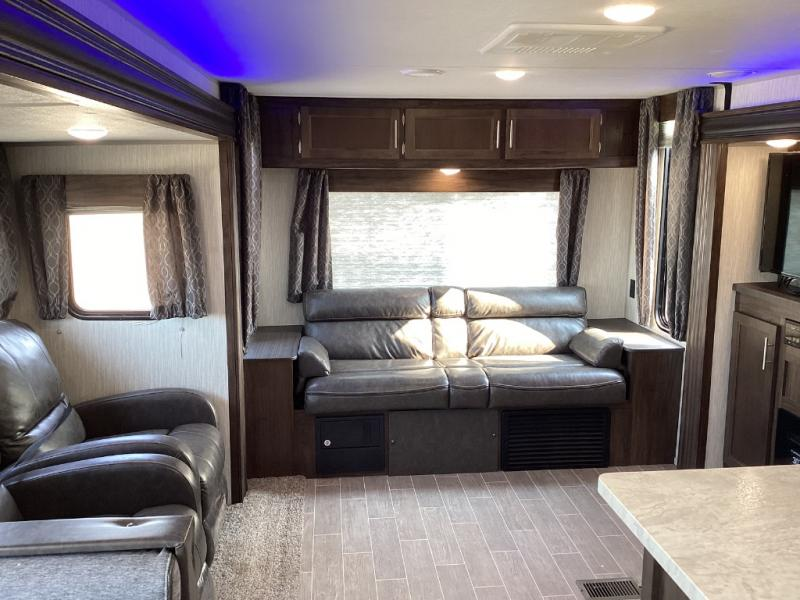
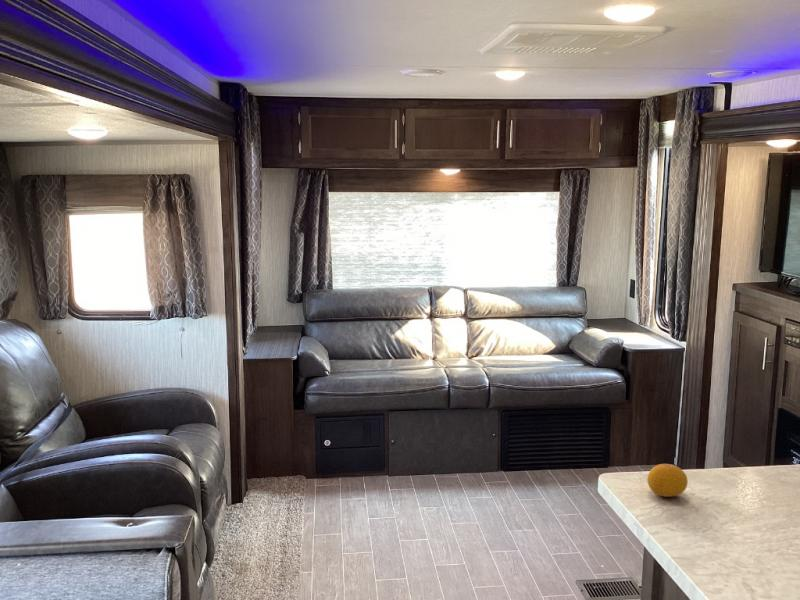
+ fruit [646,463,689,498]
